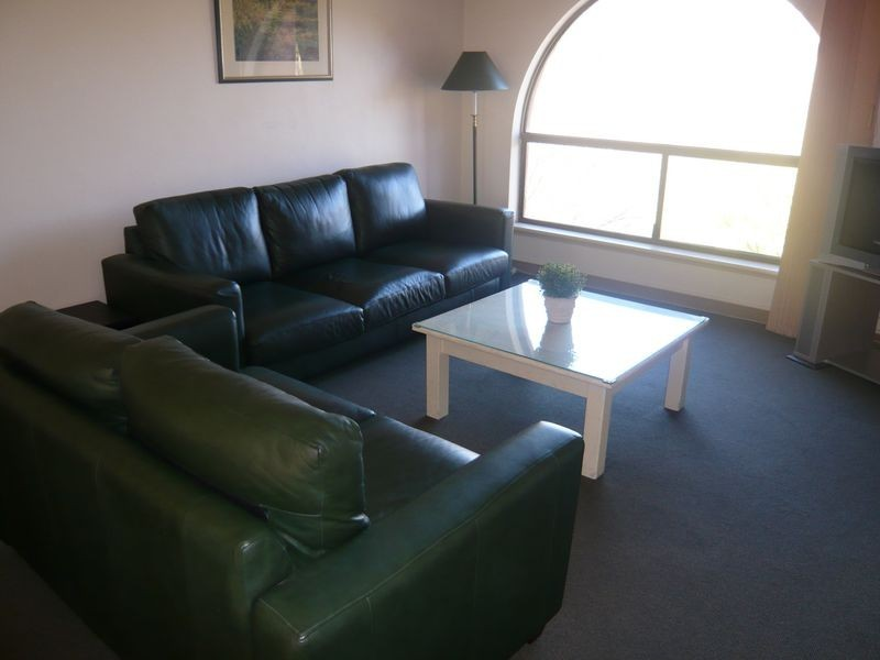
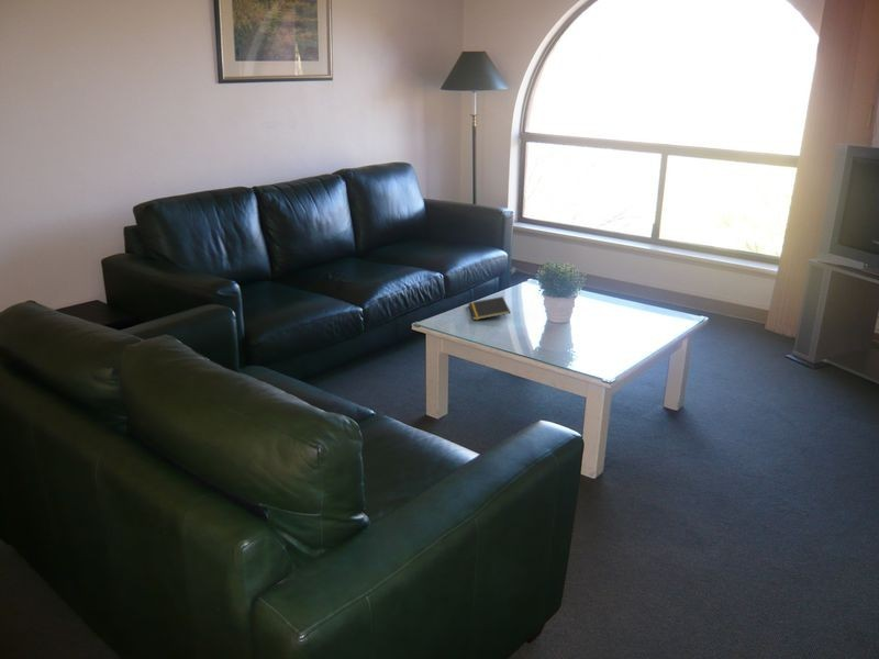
+ notepad [467,295,511,321]
